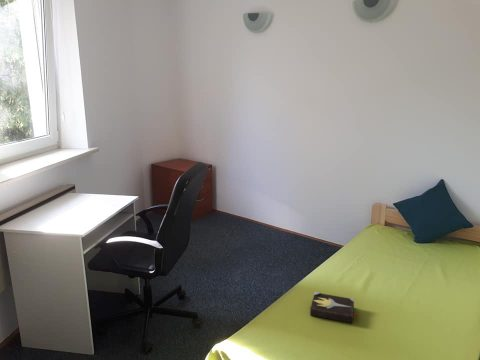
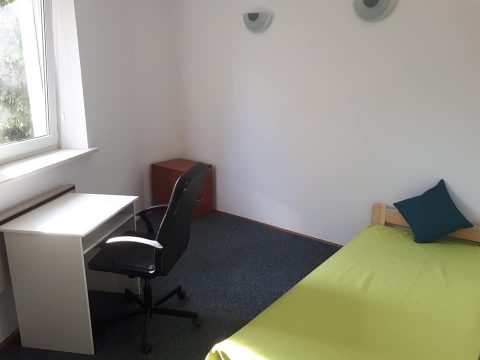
- hardback book [309,291,360,324]
